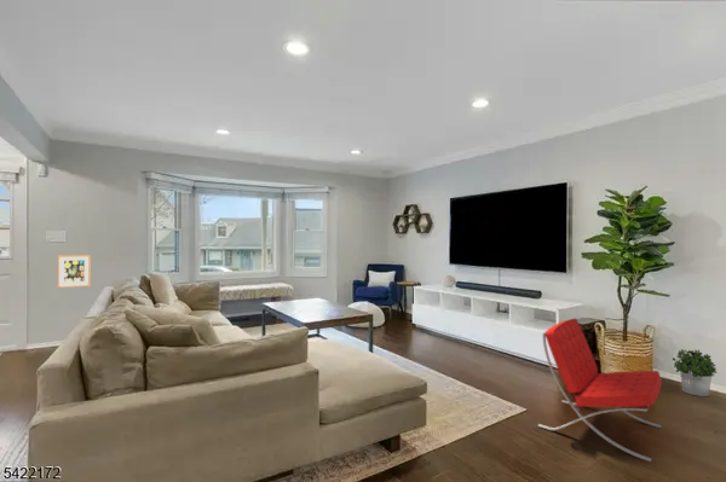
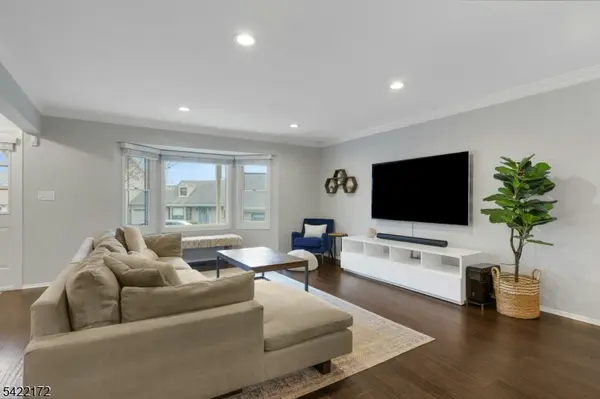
- lounge chair [537,318,663,463]
- wall art [57,254,92,289]
- potted plant [672,348,719,397]
